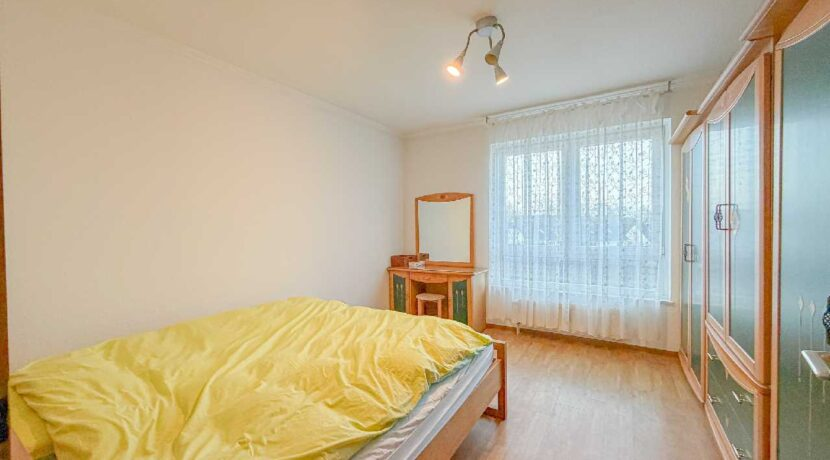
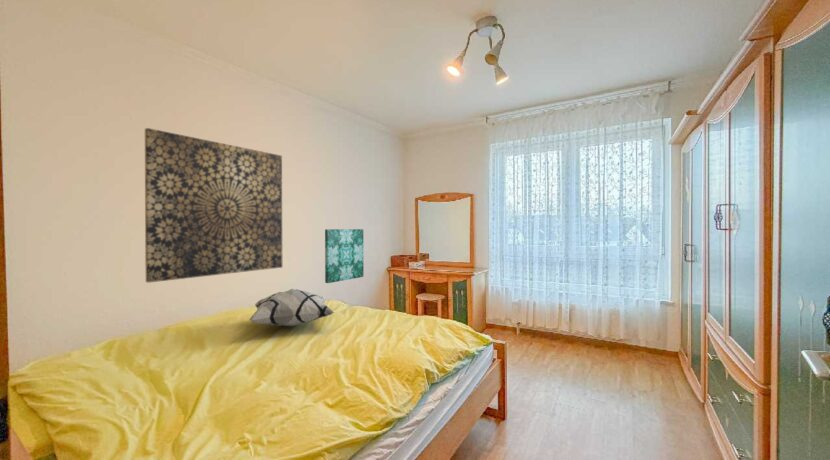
+ wall art [144,127,283,284]
+ wall art [324,228,365,284]
+ decorative pillow [248,288,336,327]
